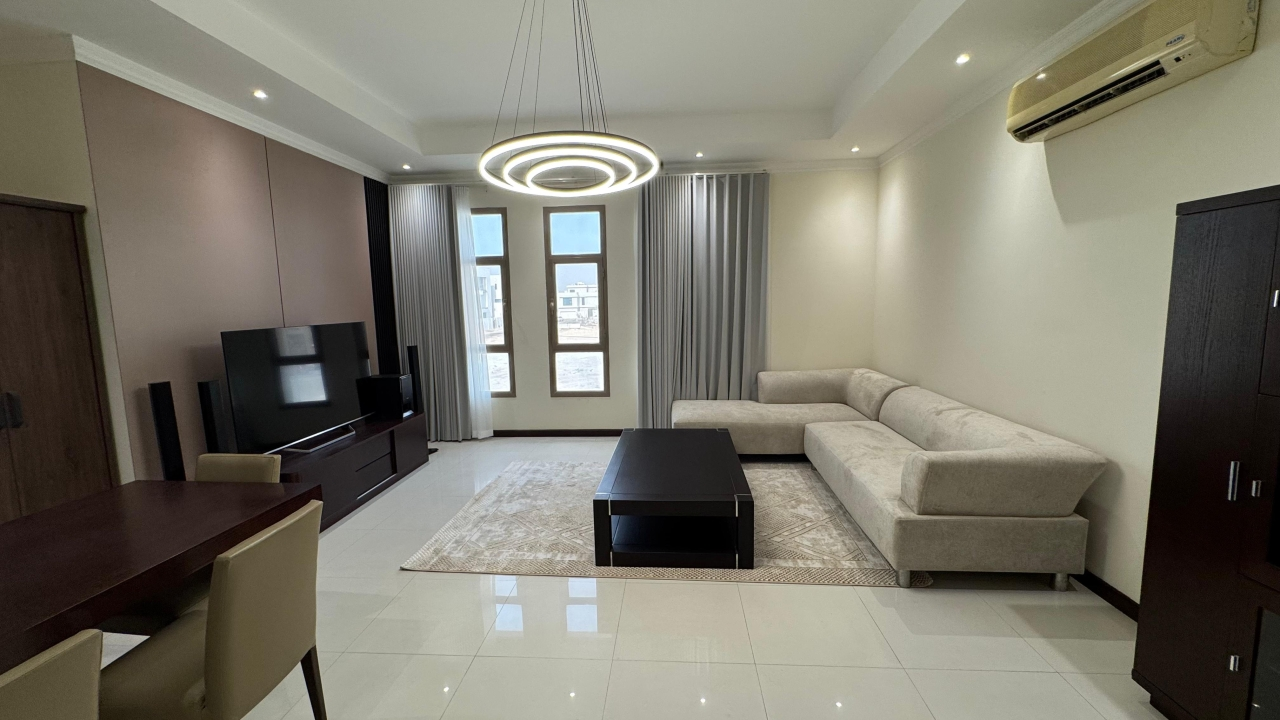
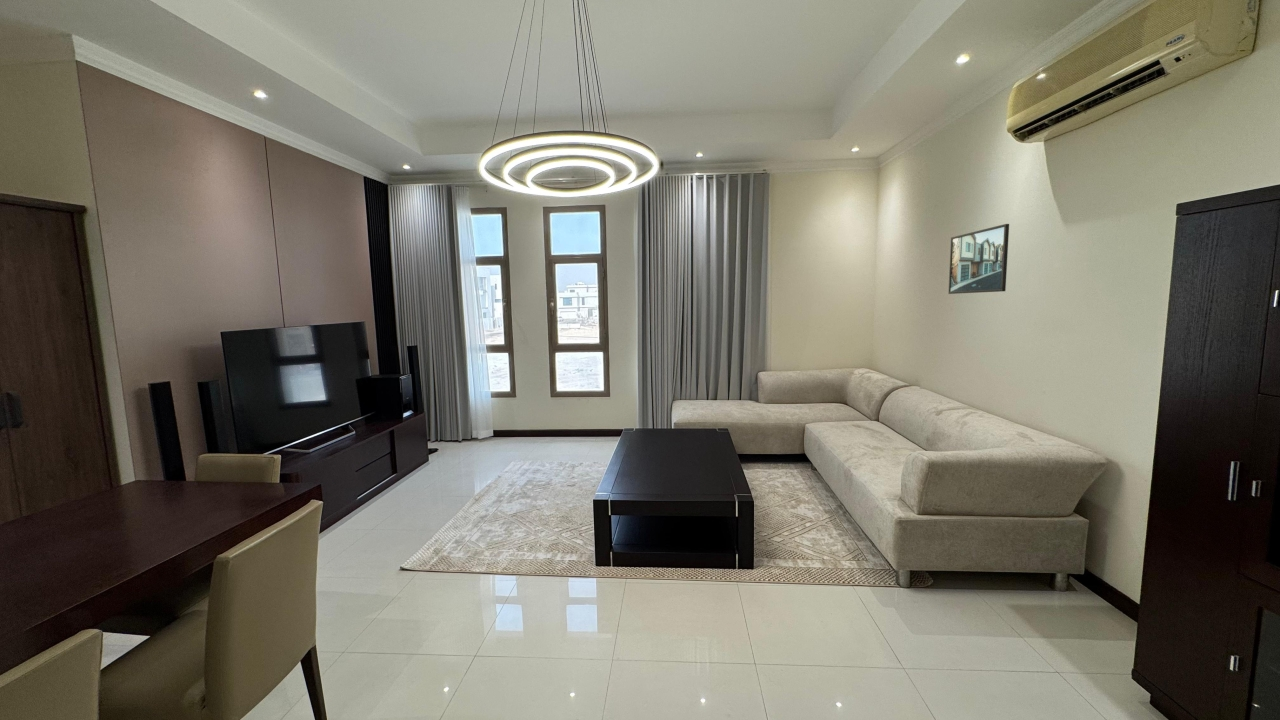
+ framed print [947,223,1010,295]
